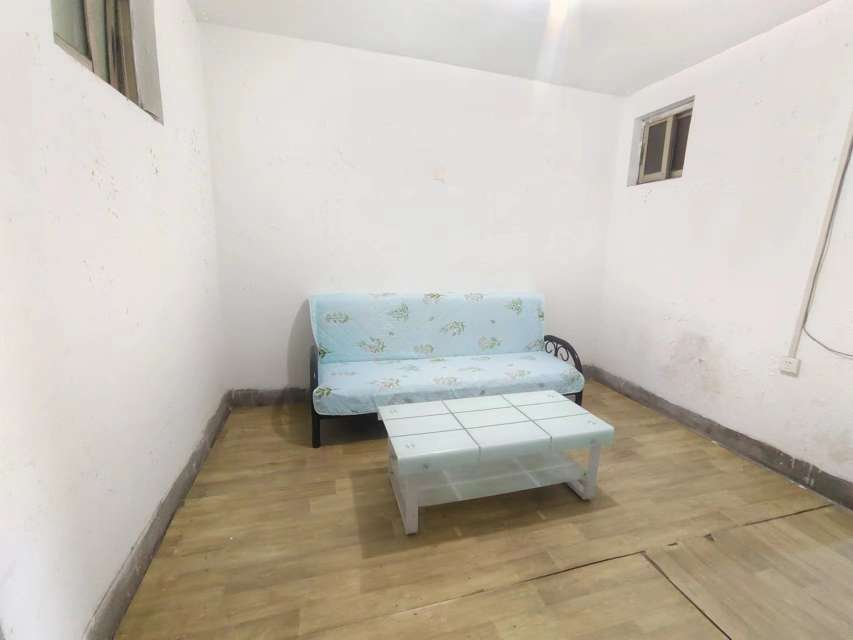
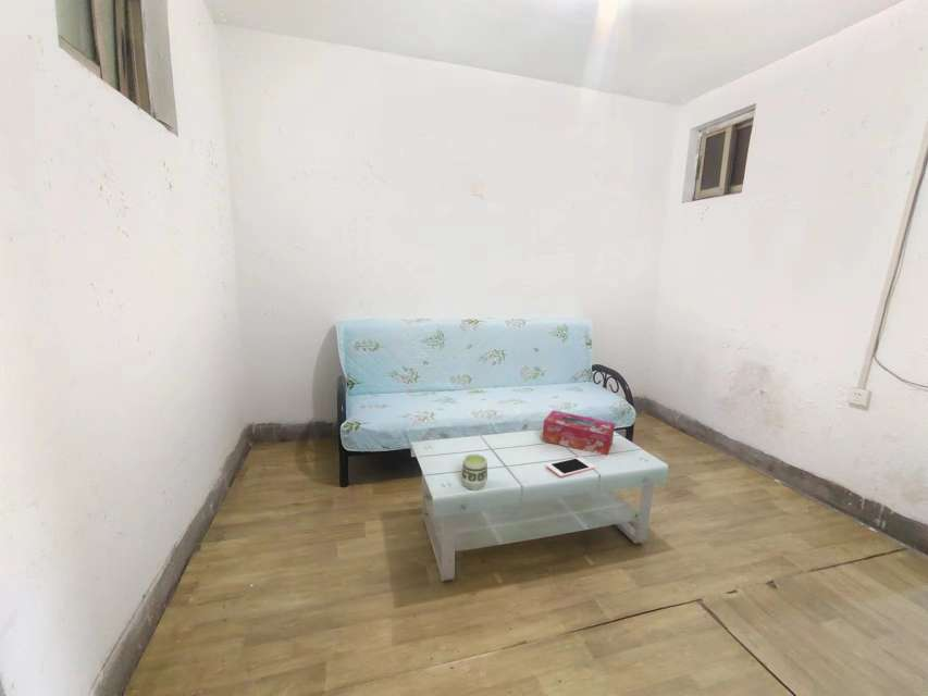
+ cup [460,453,488,490]
+ tissue box [541,409,616,457]
+ cell phone [545,456,596,478]
